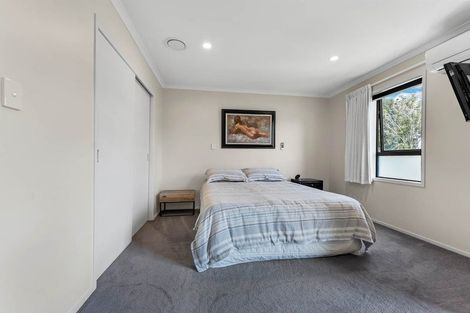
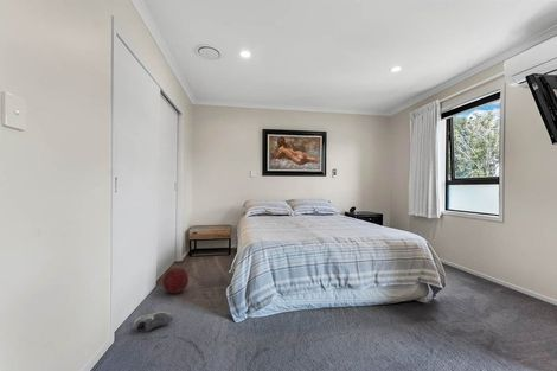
+ ball [161,267,190,295]
+ shoe [129,311,174,333]
